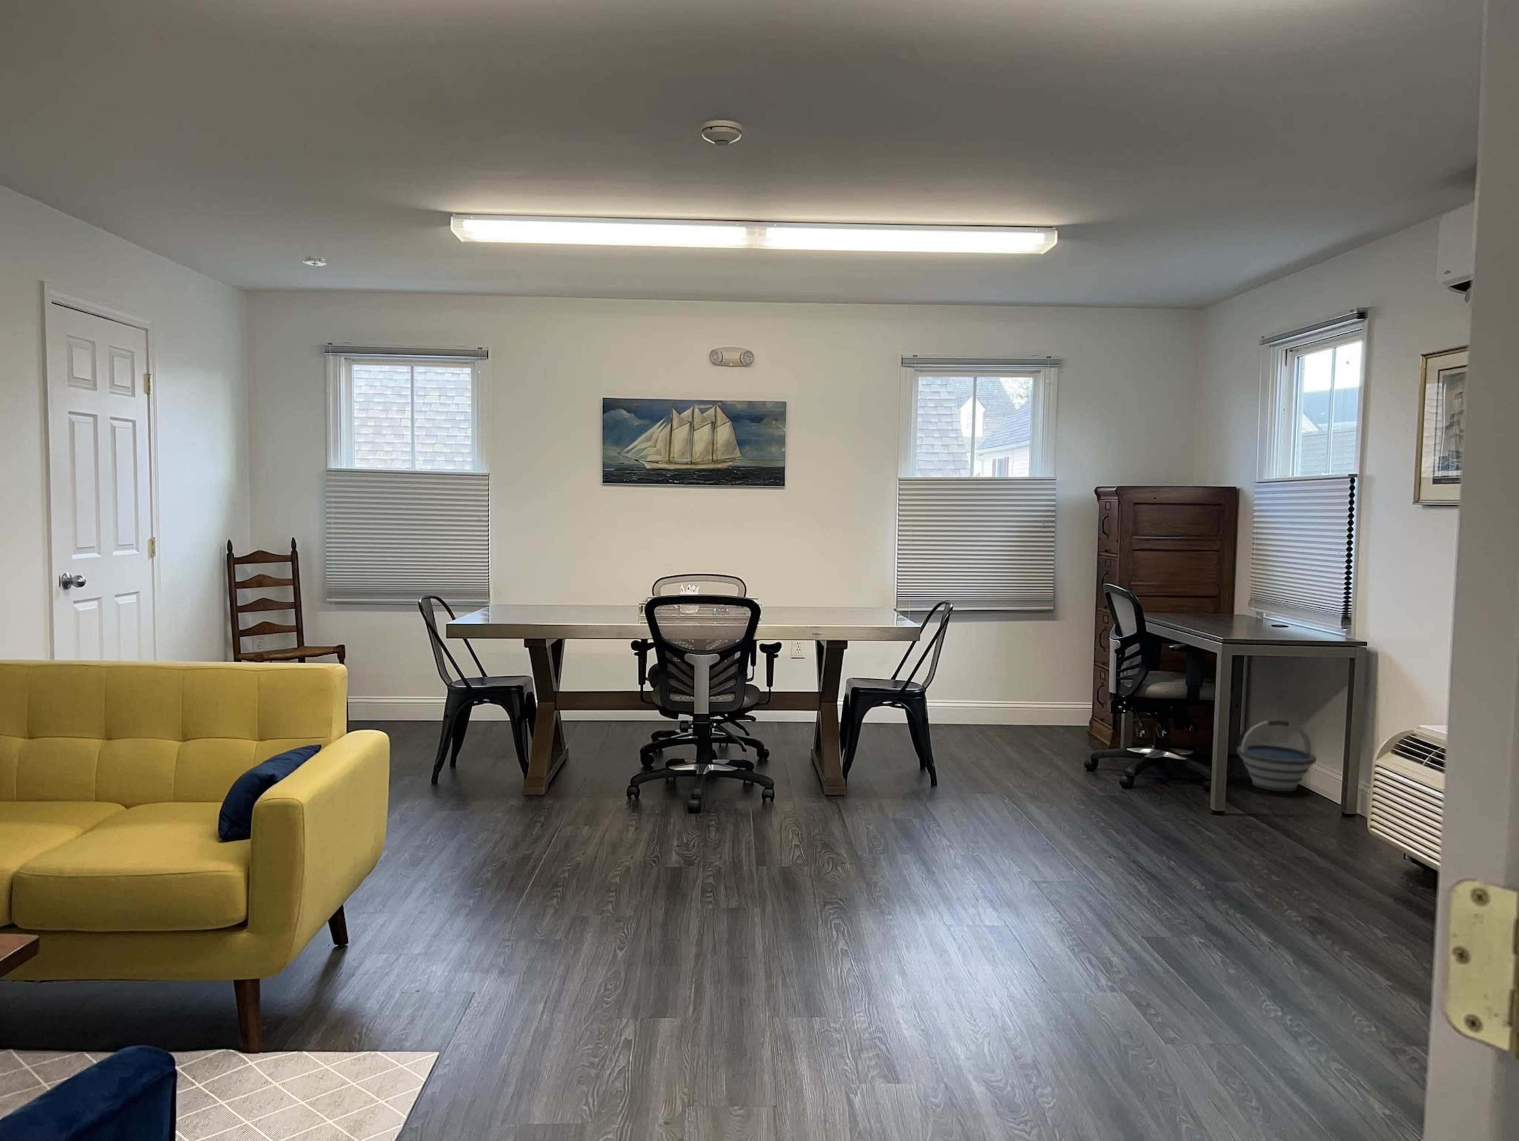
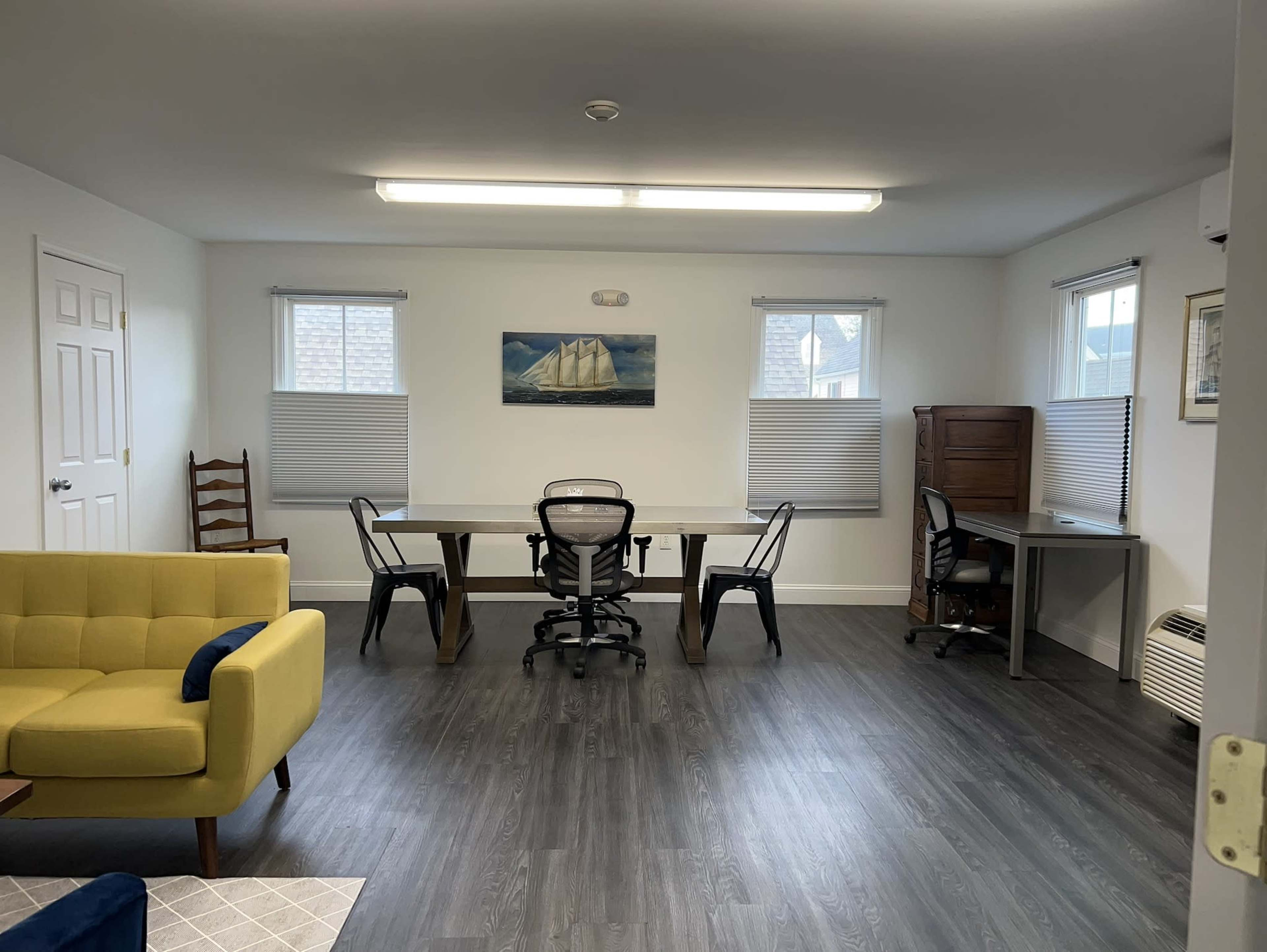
- bucket [1236,719,1316,792]
- smoke detector [302,255,327,266]
